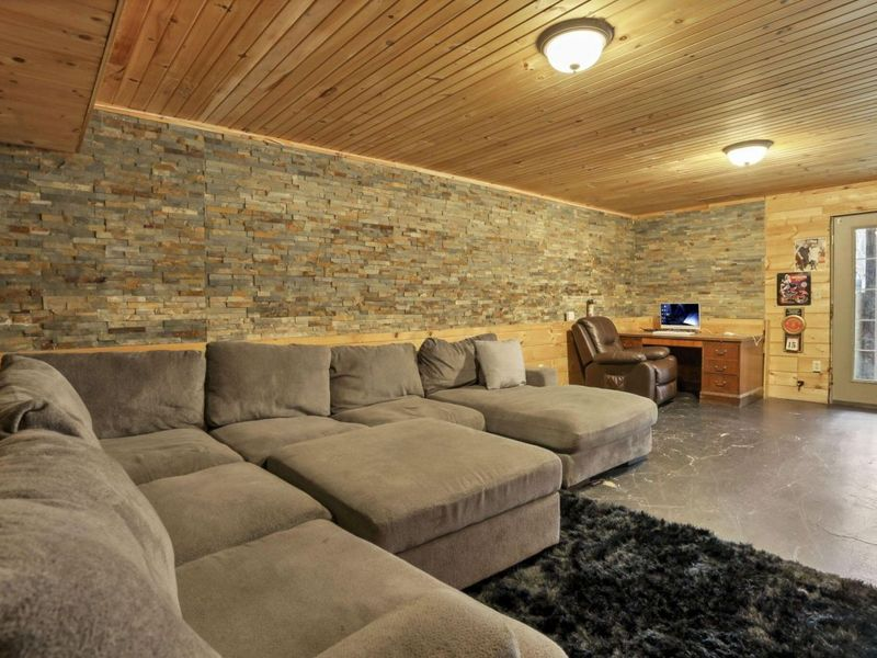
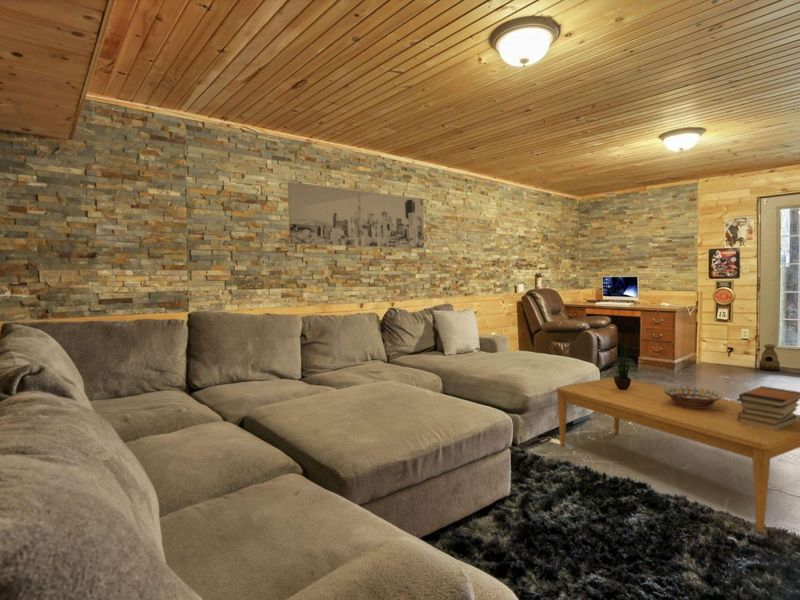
+ decorative bowl [663,386,724,408]
+ lantern [758,343,781,372]
+ book stack [736,385,800,430]
+ wall art [287,181,425,249]
+ coffee table [555,376,800,533]
+ potted plant [610,343,638,390]
